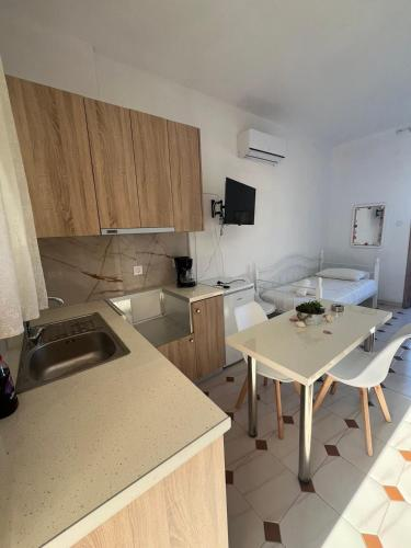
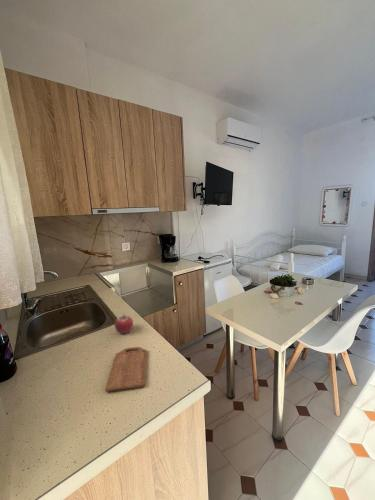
+ cutting board [104,346,148,393]
+ fruit [114,313,134,335]
